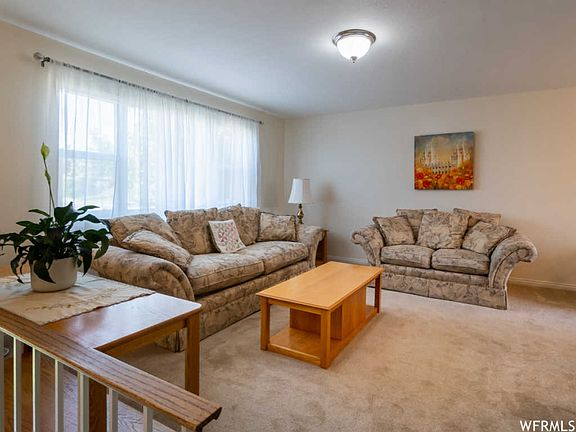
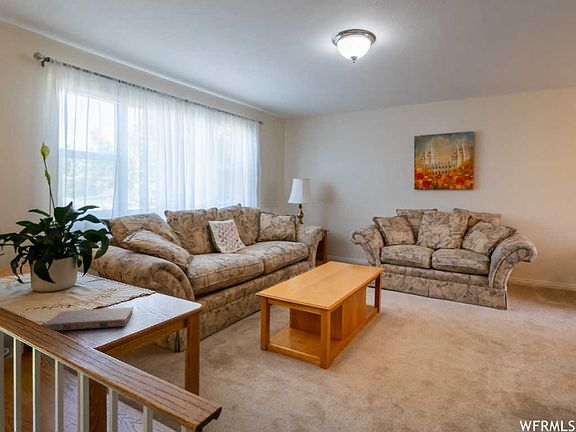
+ book [43,306,134,332]
